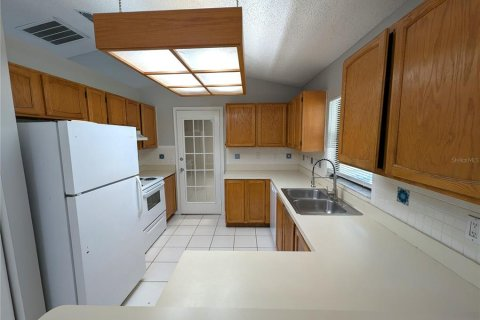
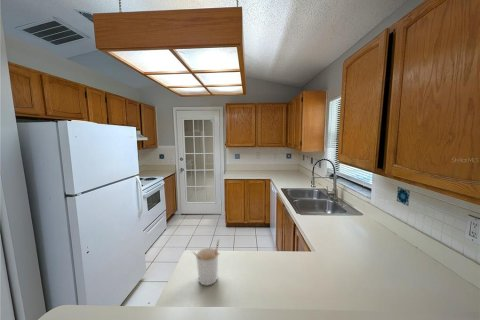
+ utensil holder [191,238,221,287]
